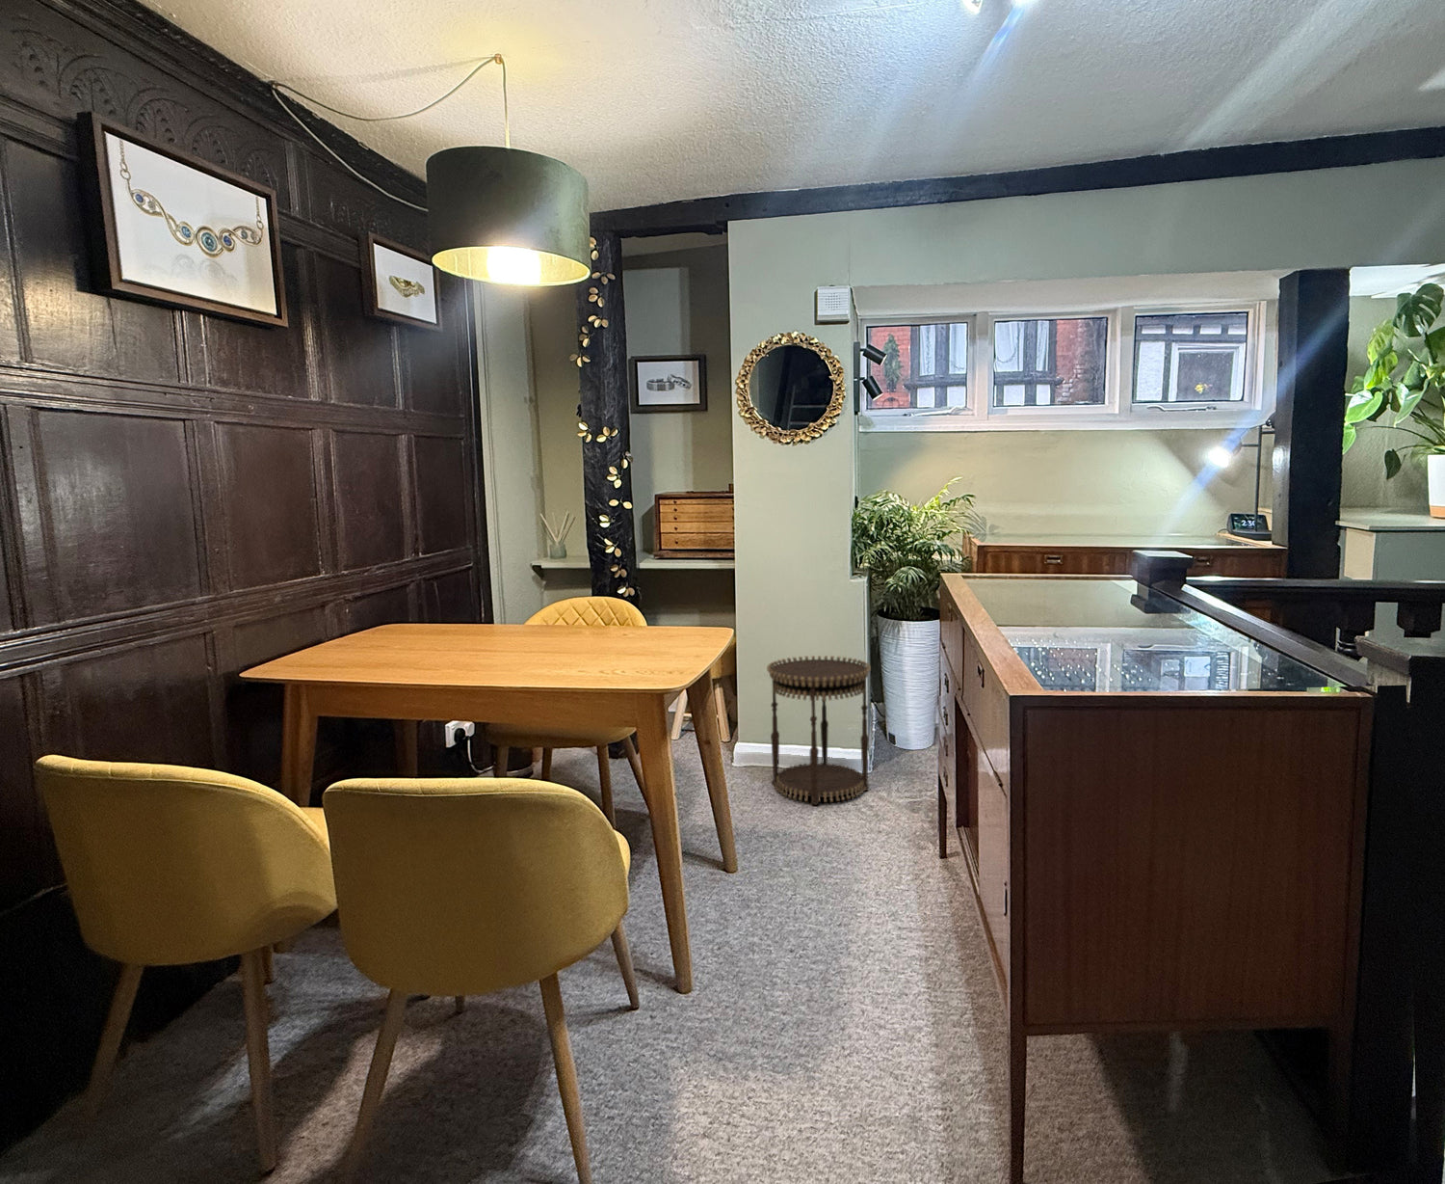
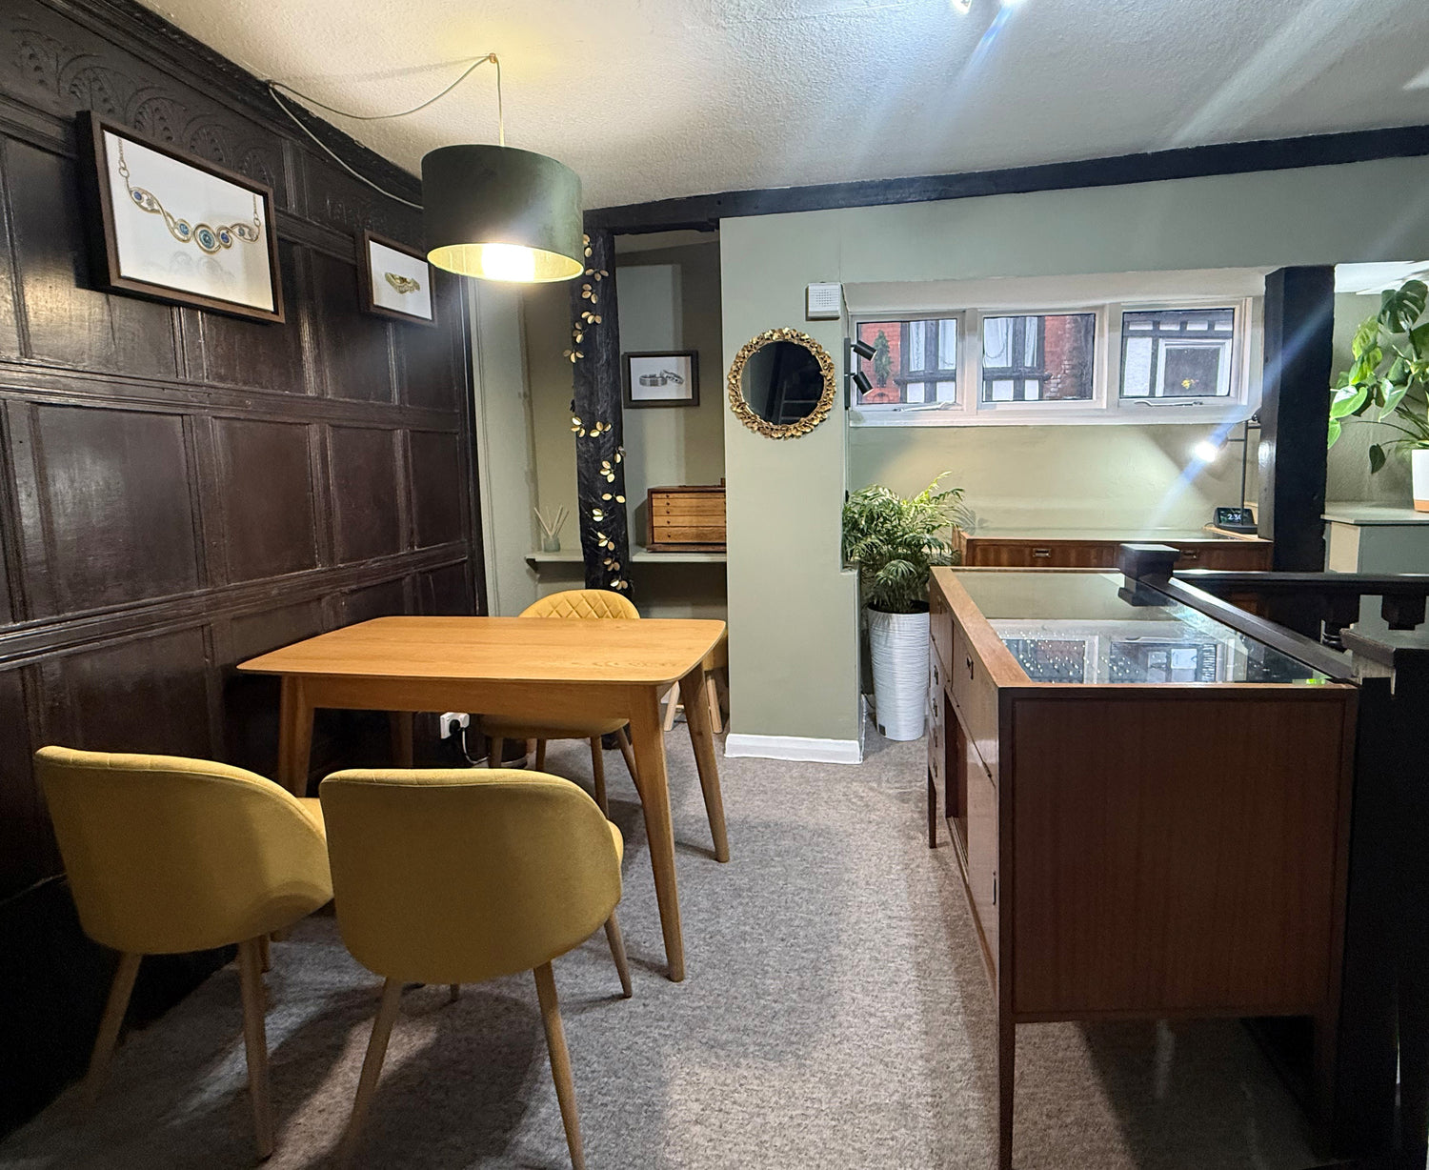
- side table [766,654,871,806]
